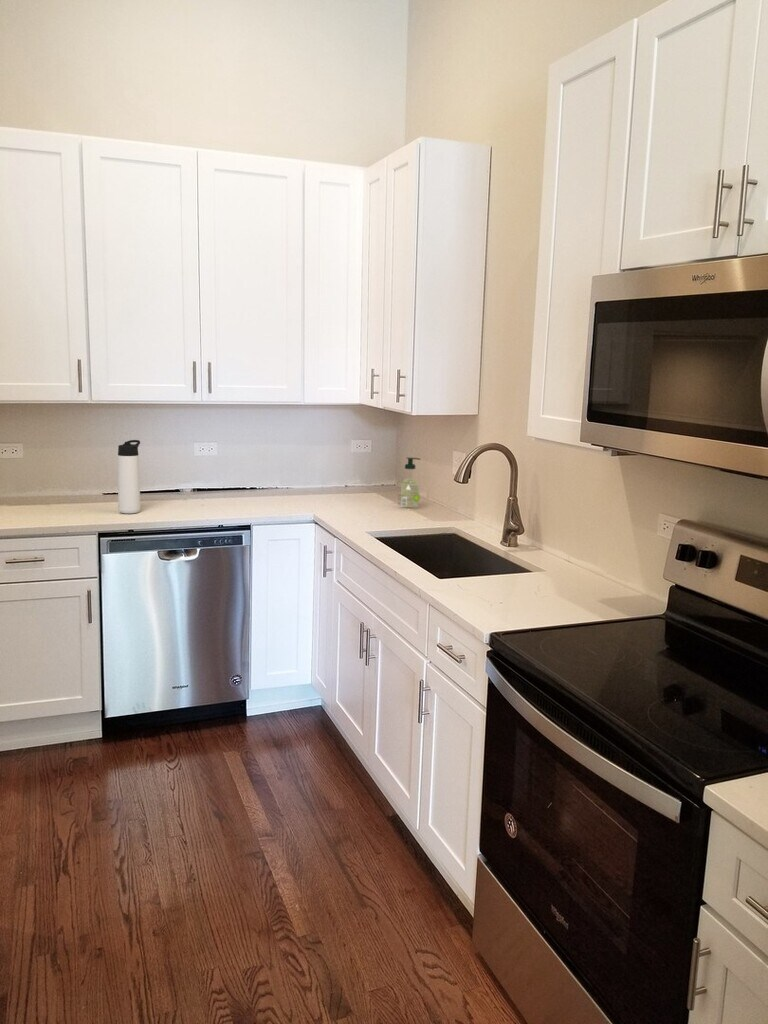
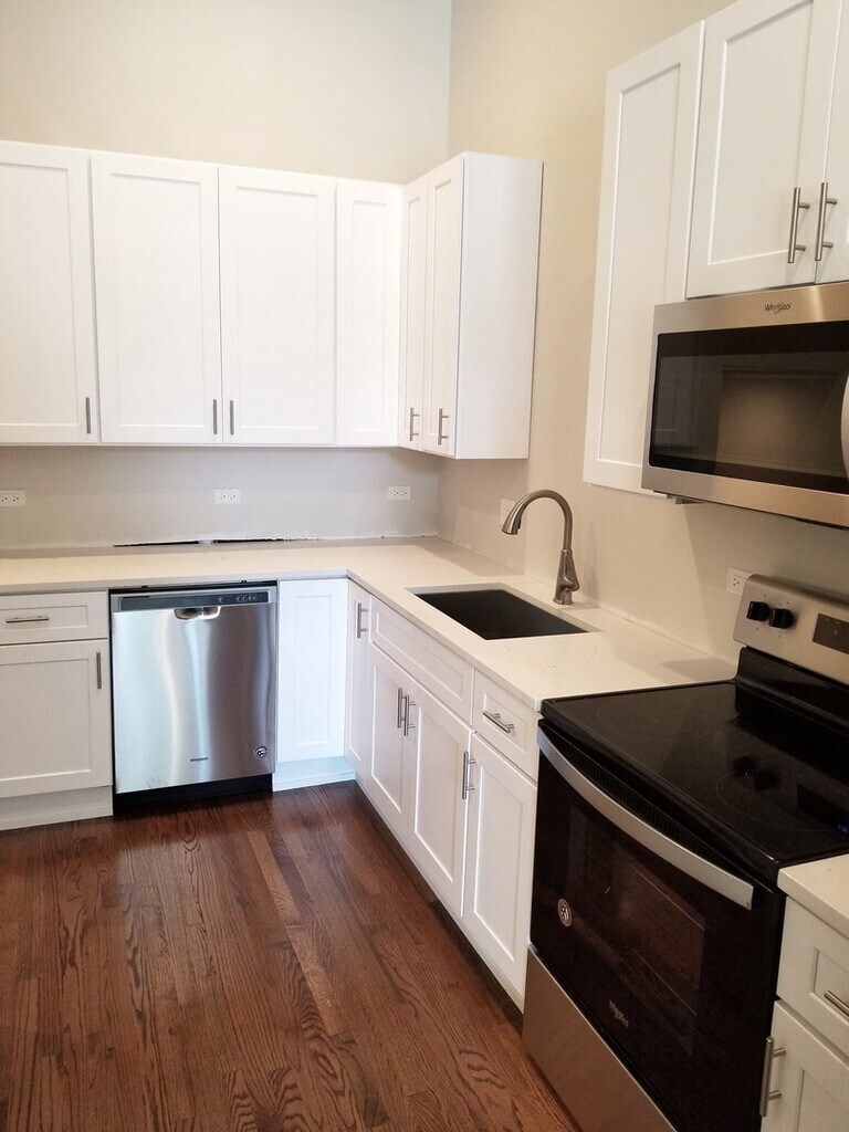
- soap dispenser [397,456,422,509]
- thermos bottle [117,439,141,515]
